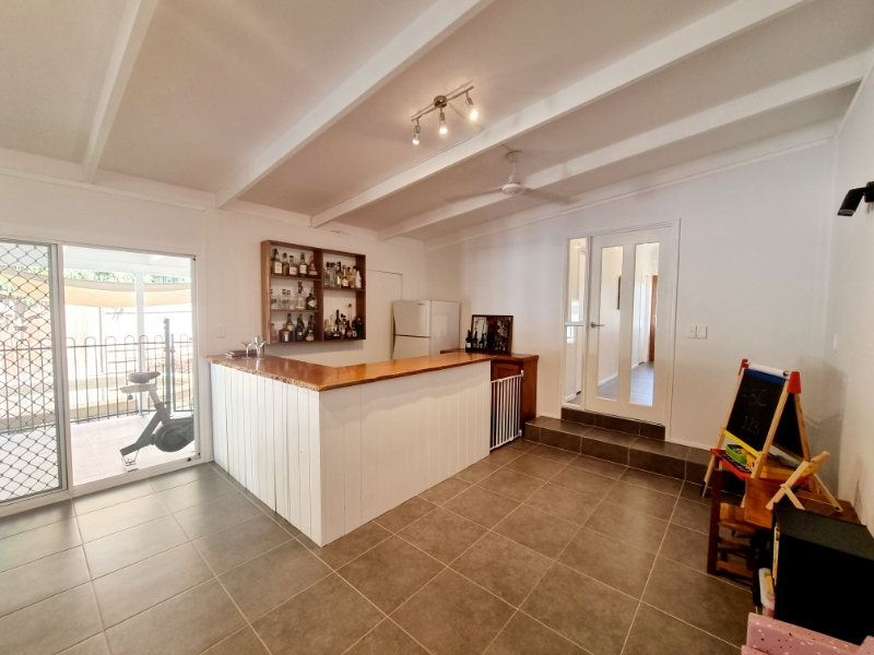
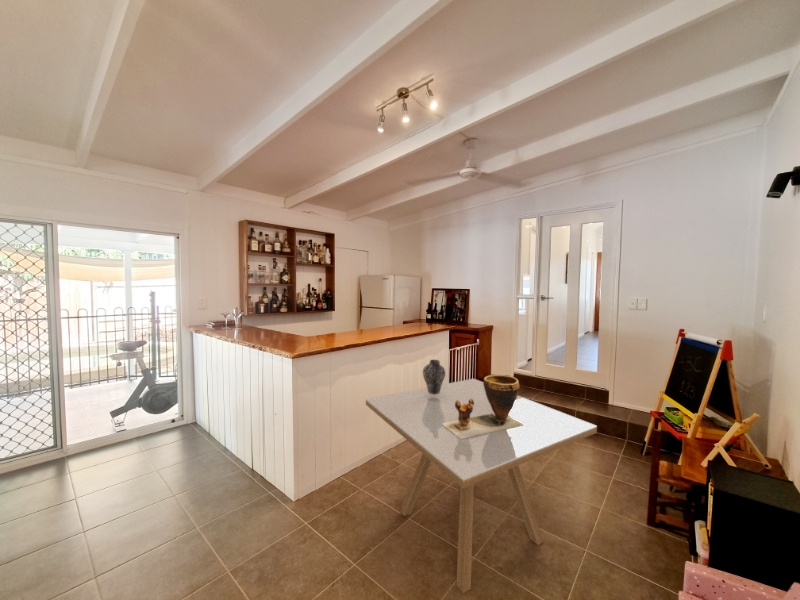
+ ceramic jug [422,359,446,394]
+ dining table [365,378,598,594]
+ clay pot [443,374,525,439]
